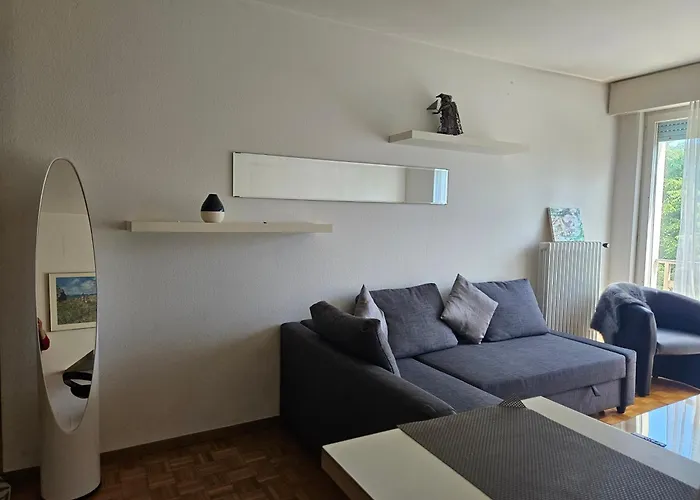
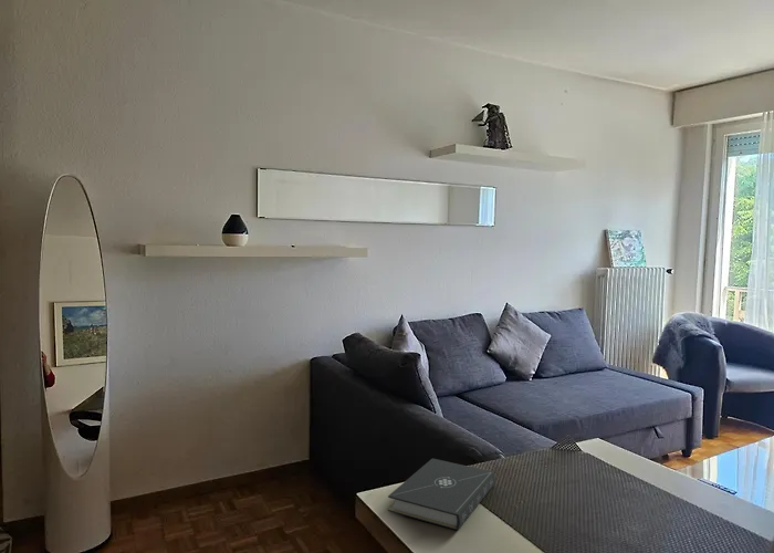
+ book [387,458,496,531]
